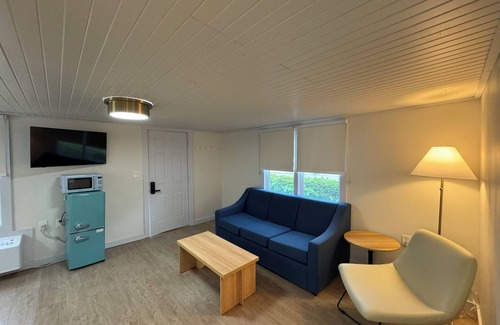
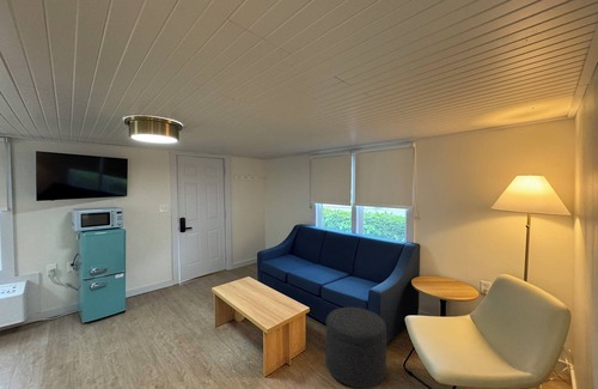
+ ottoman [324,306,388,389]
